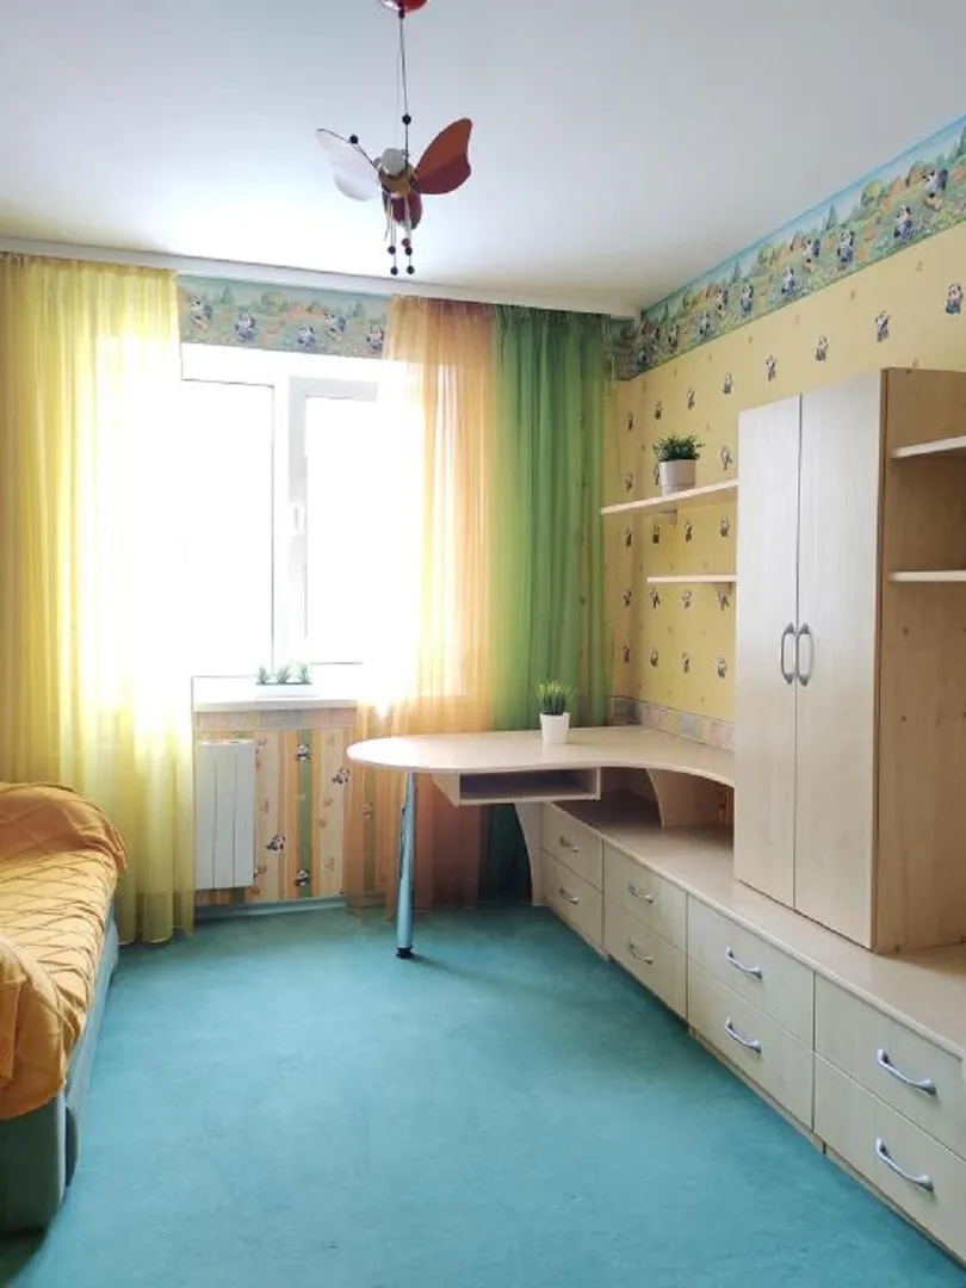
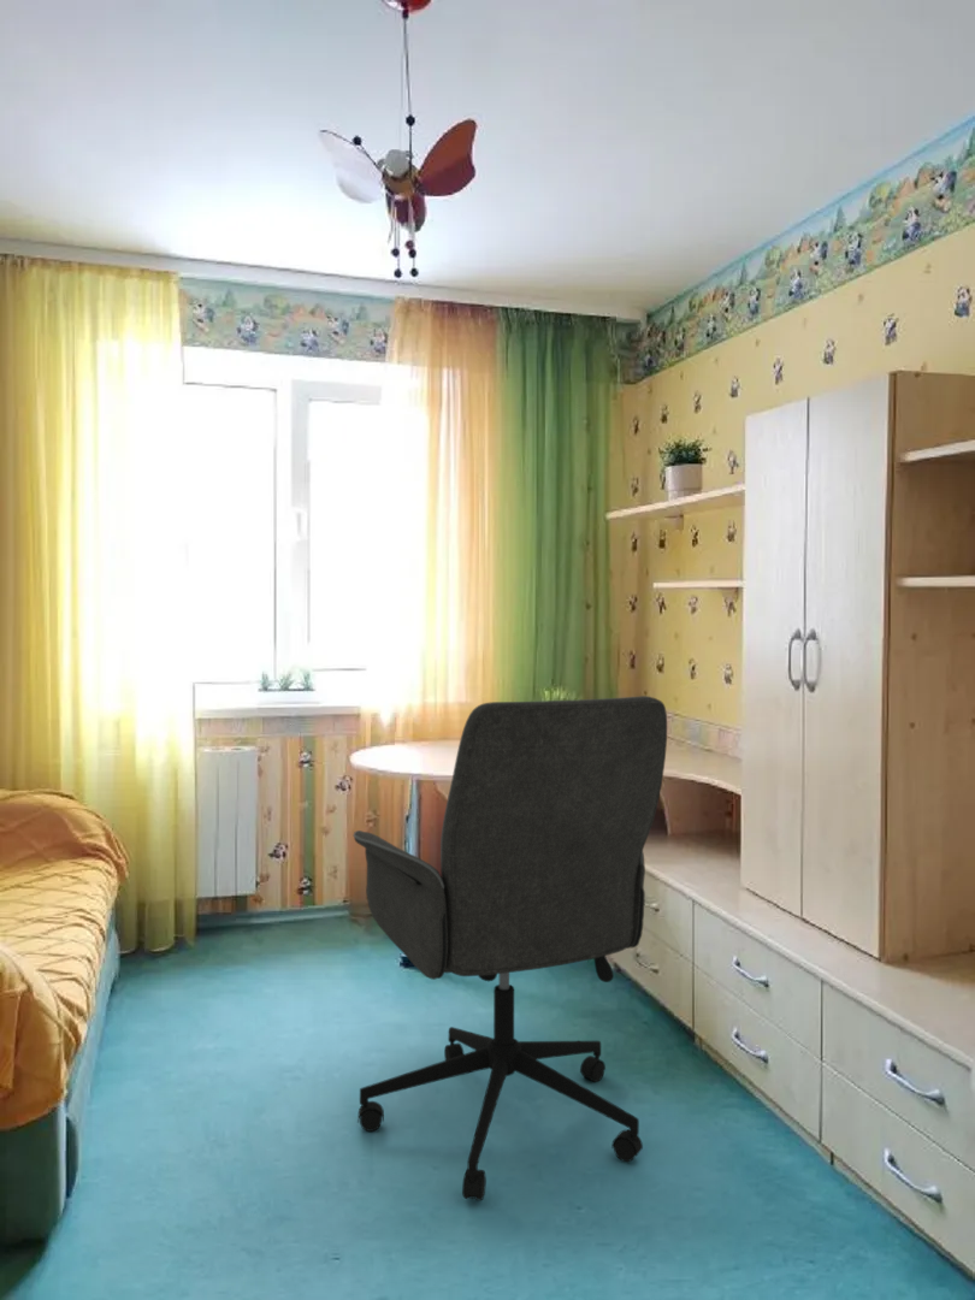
+ office chair [353,695,668,1201]
